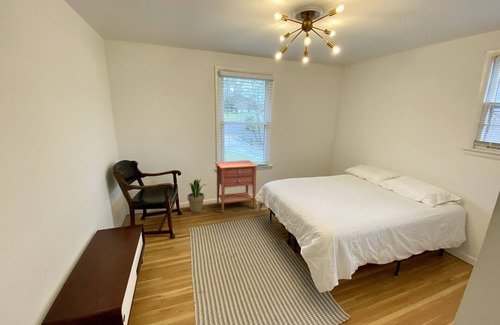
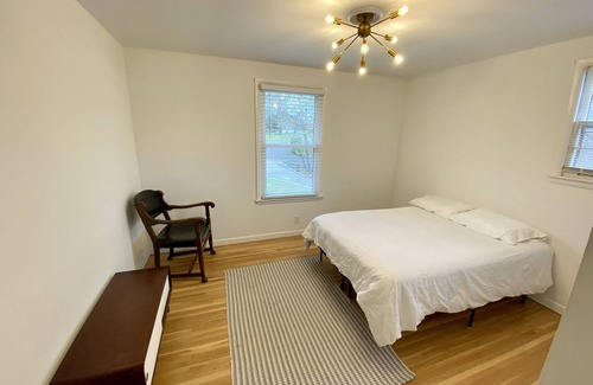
- nightstand [214,159,259,214]
- potted plant [187,178,207,213]
